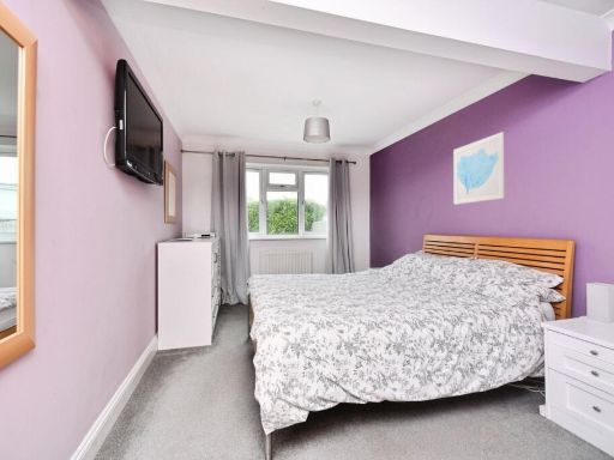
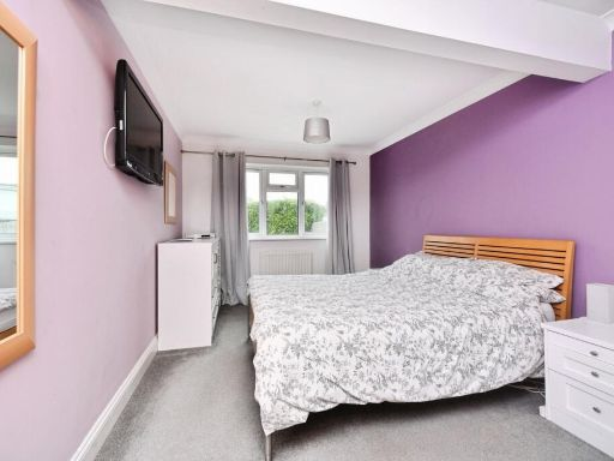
- wall art [452,131,505,206]
